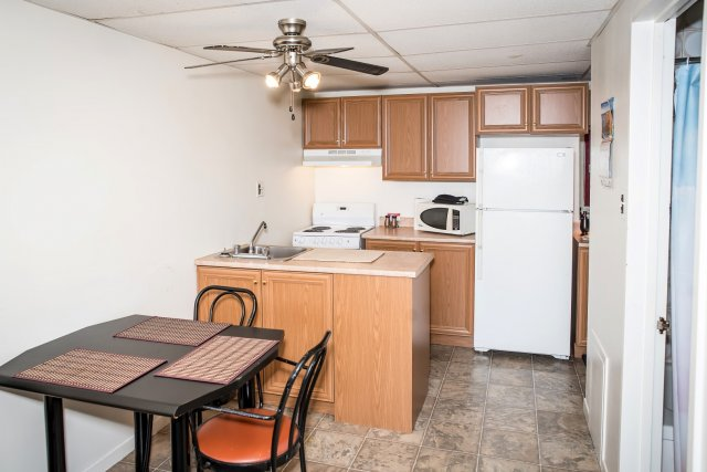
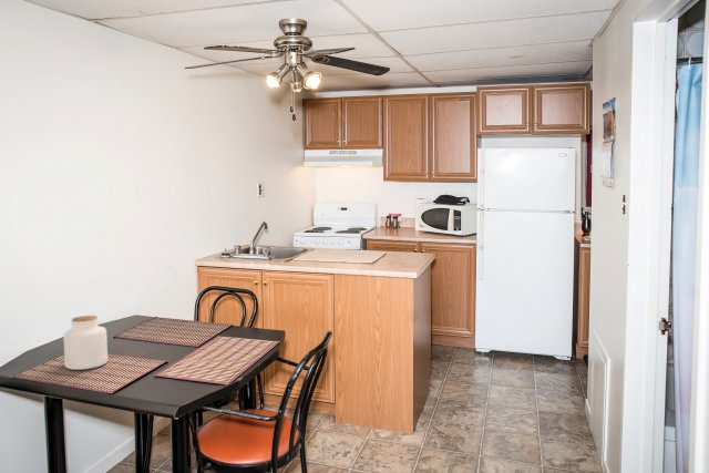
+ jar [62,315,109,371]
